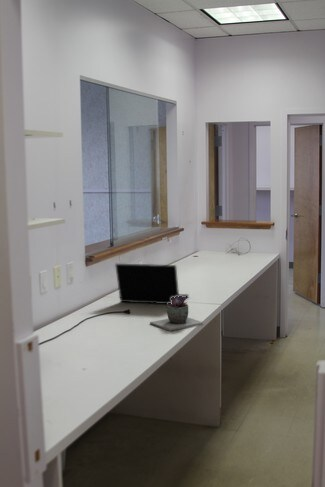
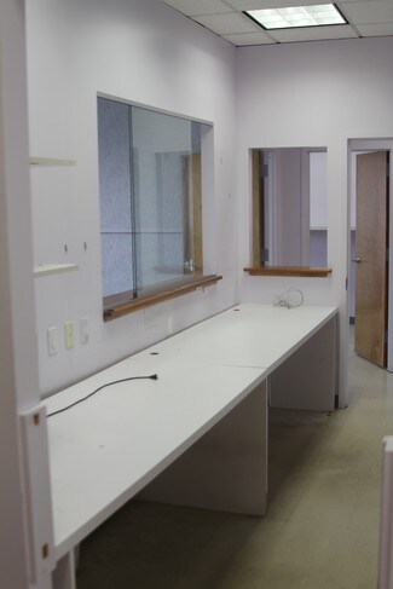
- laptop [114,263,190,305]
- succulent plant [149,296,204,332]
